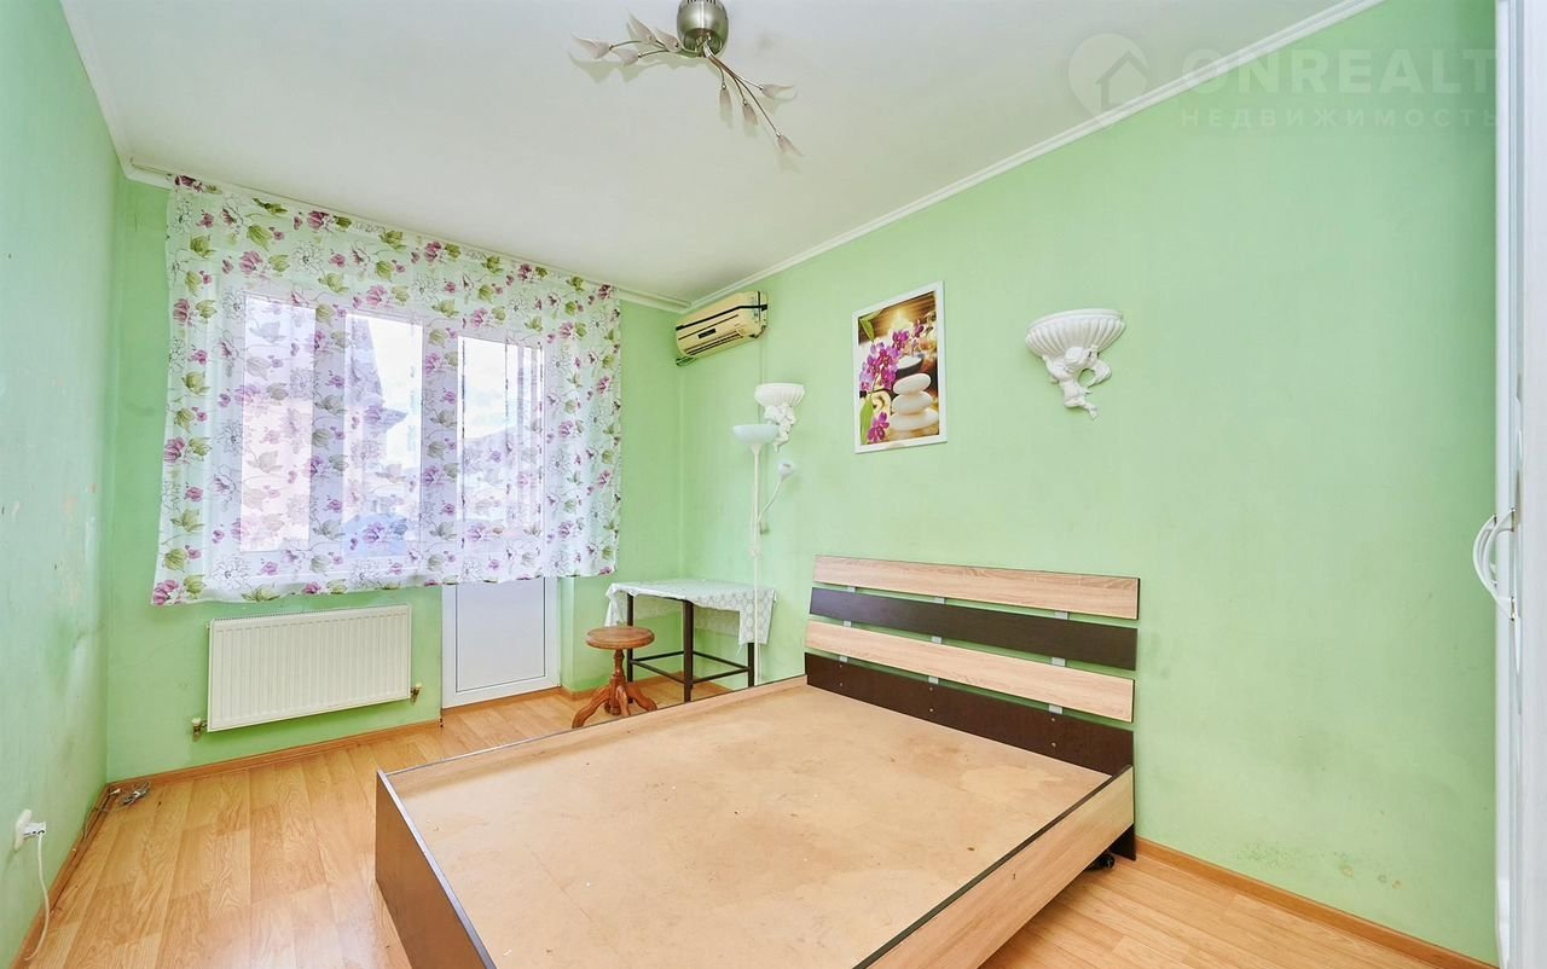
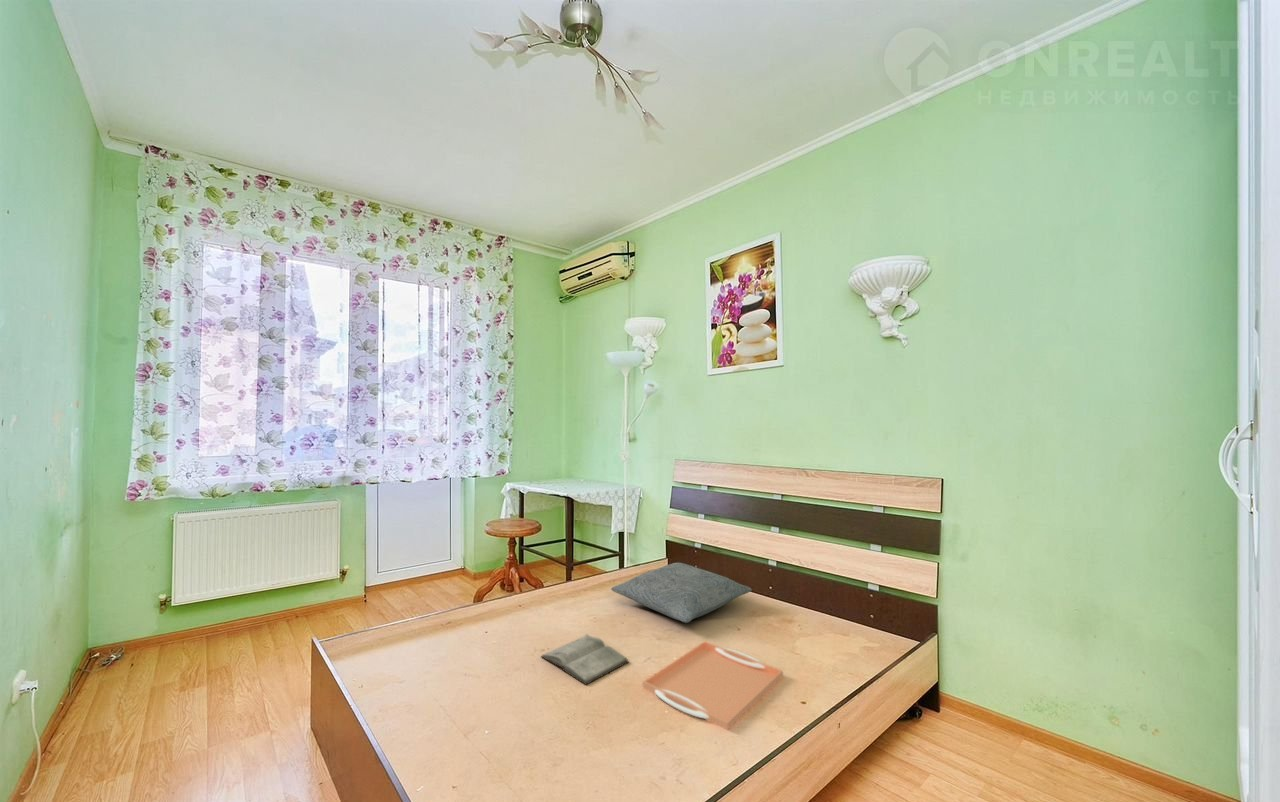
+ diary [540,633,630,686]
+ pillow [610,562,753,624]
+ serving tray [642,640,784,731]
